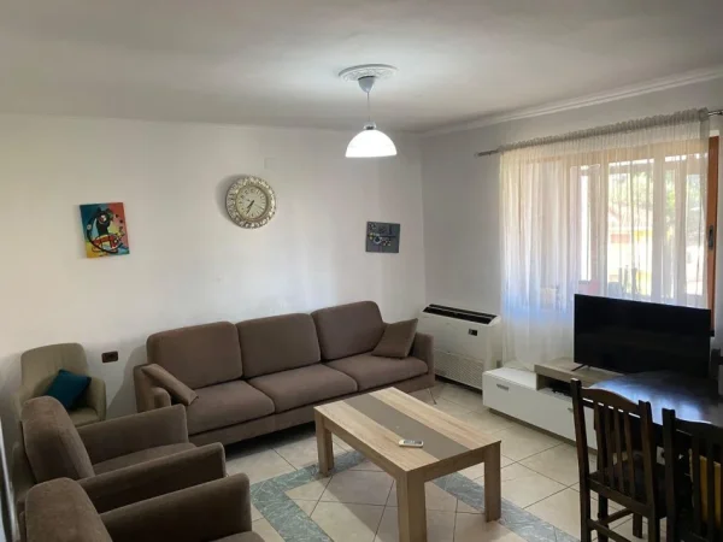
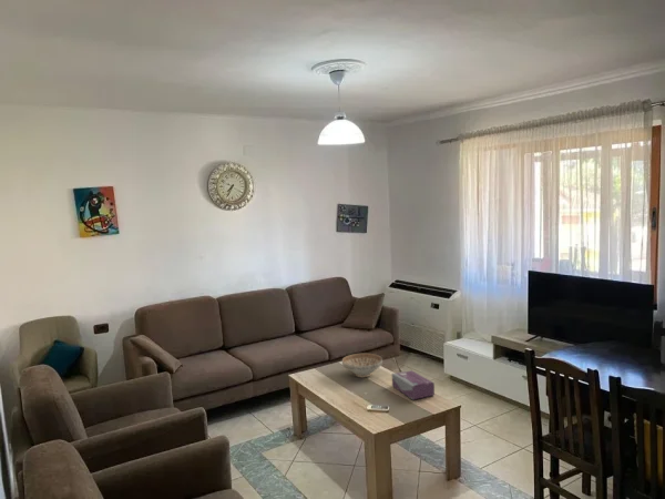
+ decorative bowl [341,353,383,378]
+ tissue box [391,369,436,400]
